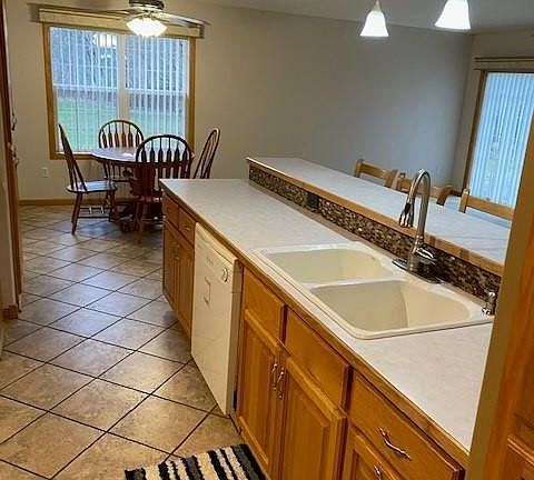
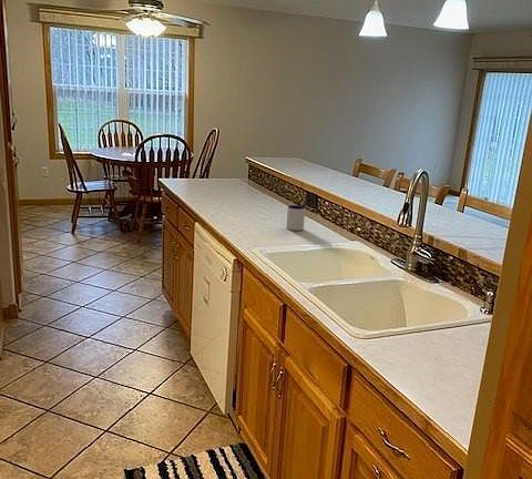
+ mug [285,204,306,232]
